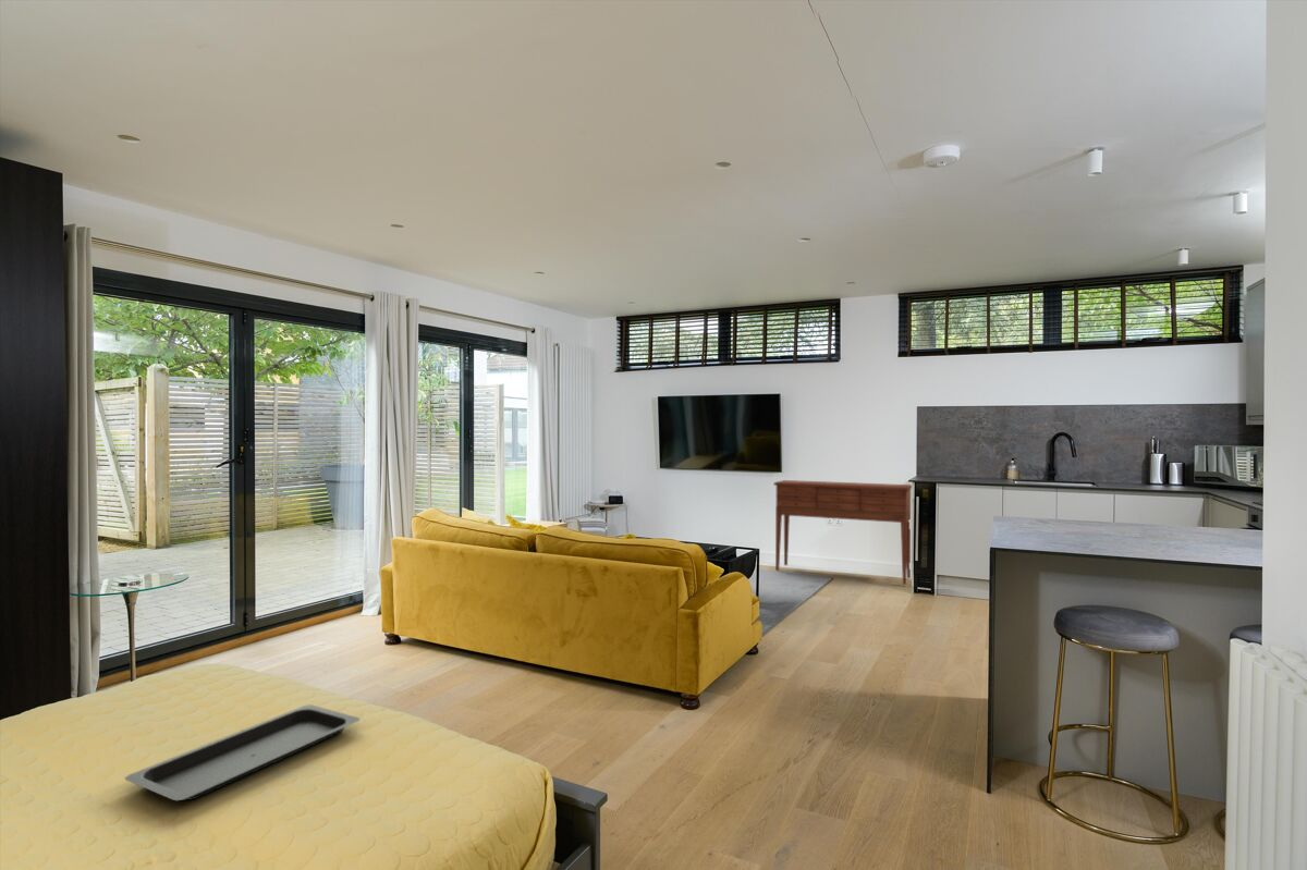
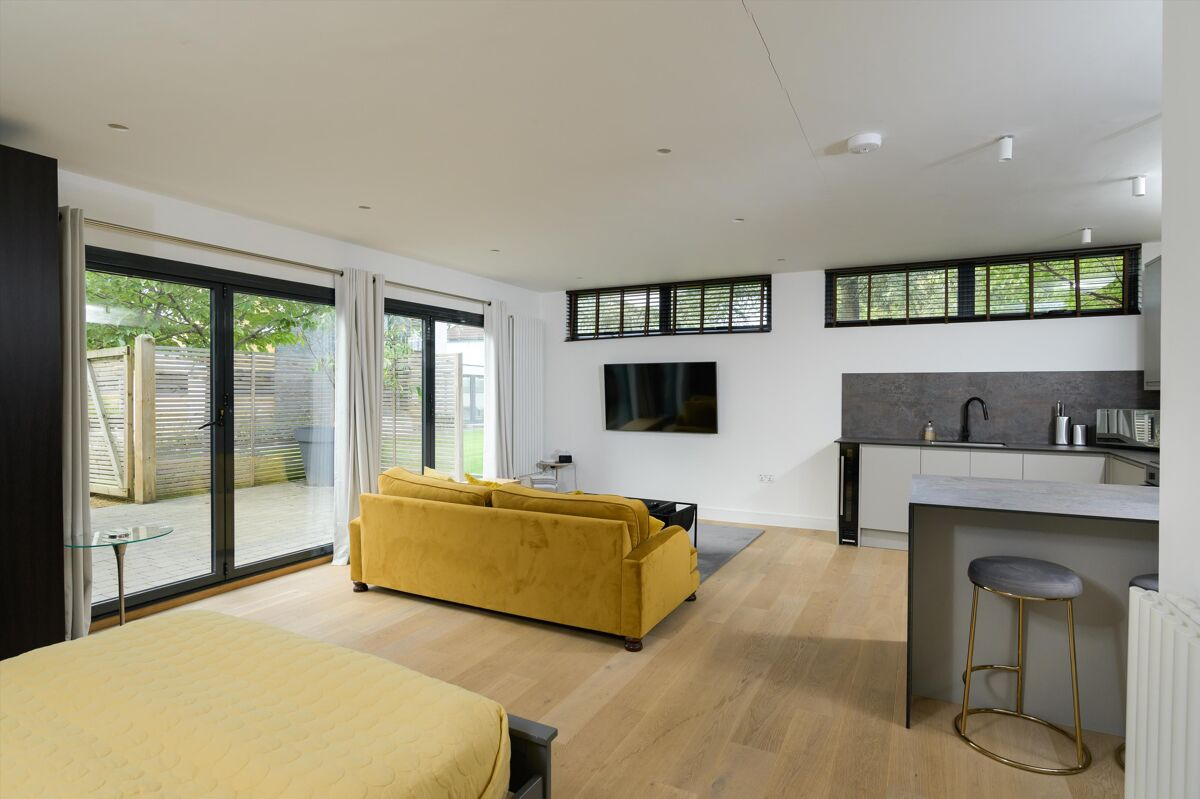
- console table [773,479,913,586]
- serving tray [124,703,361,801]
